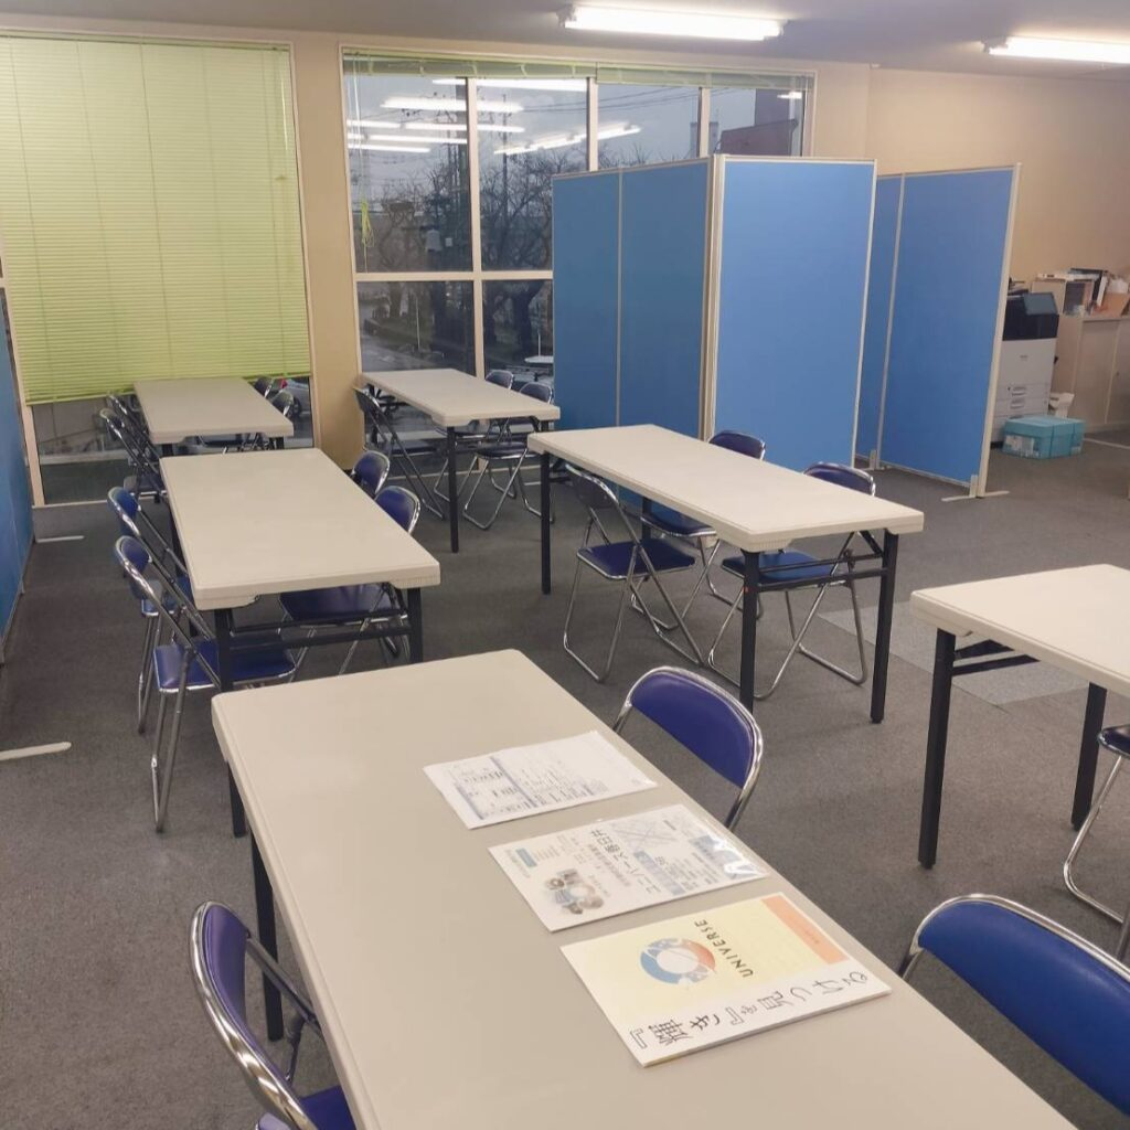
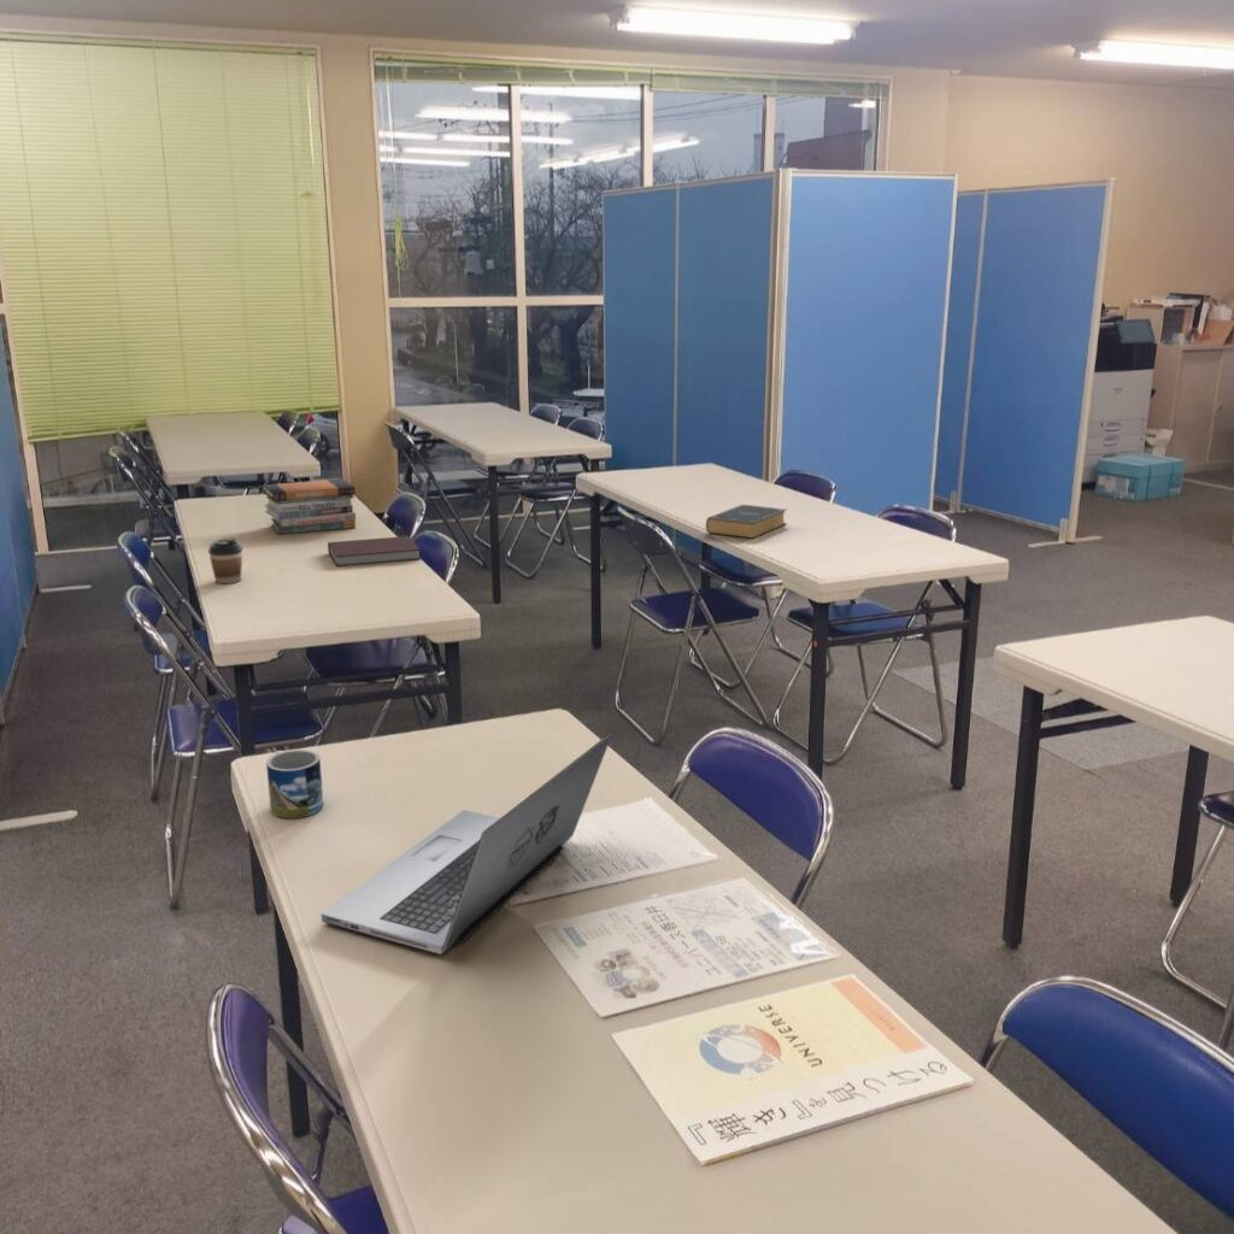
+ book stack [262,477,357,535]
+ mug [265,748,324,819]
+ book [705,504,788,540]
+ coffee cup [207,536,243,584]
+ notebook [327,535,422,568]
+ laptop [321,731,613,956]
